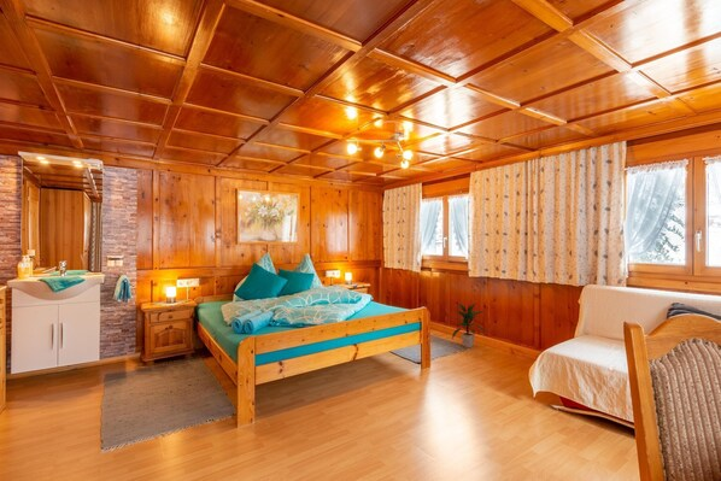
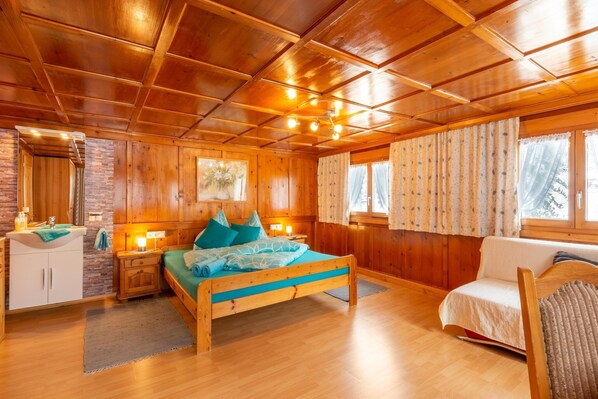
- indoor plant [451,301,487,348]
